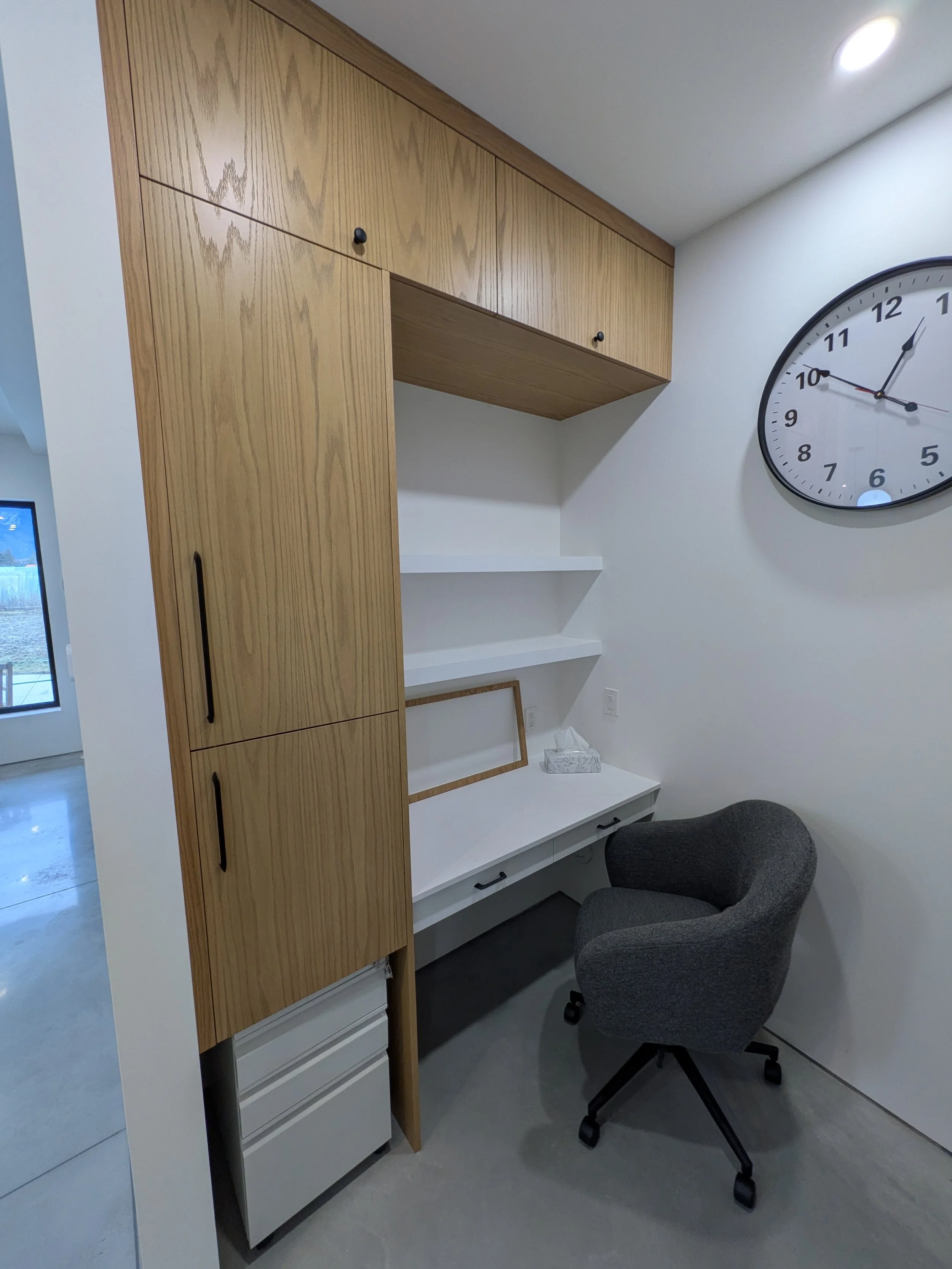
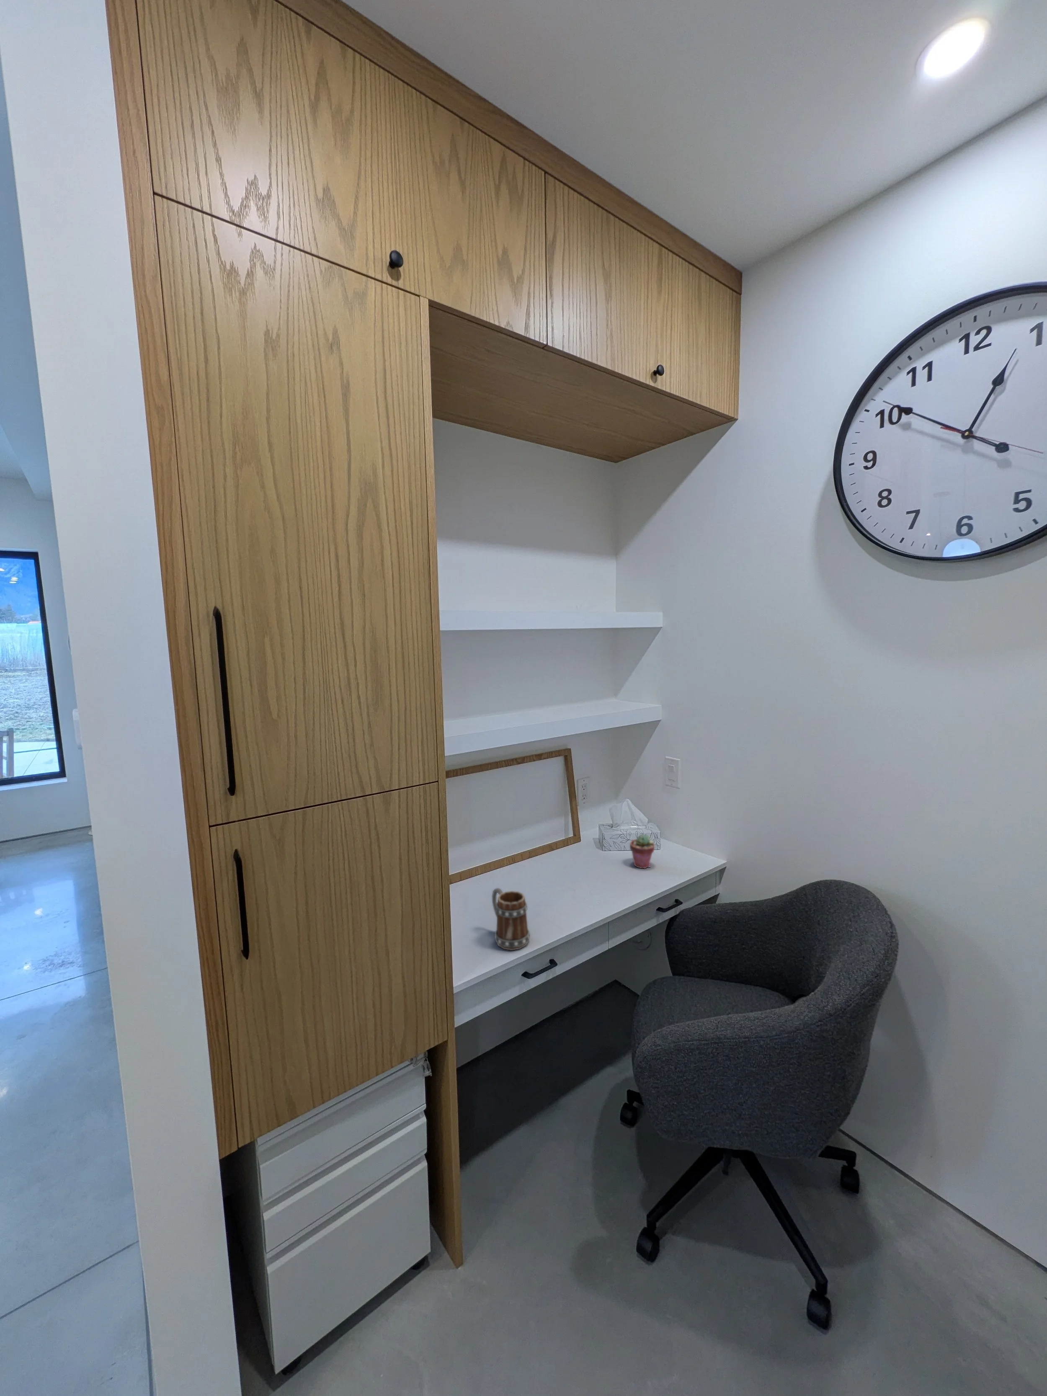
+ potted succulent [629,834,655,869]
+ mug [492,888,530,950]
